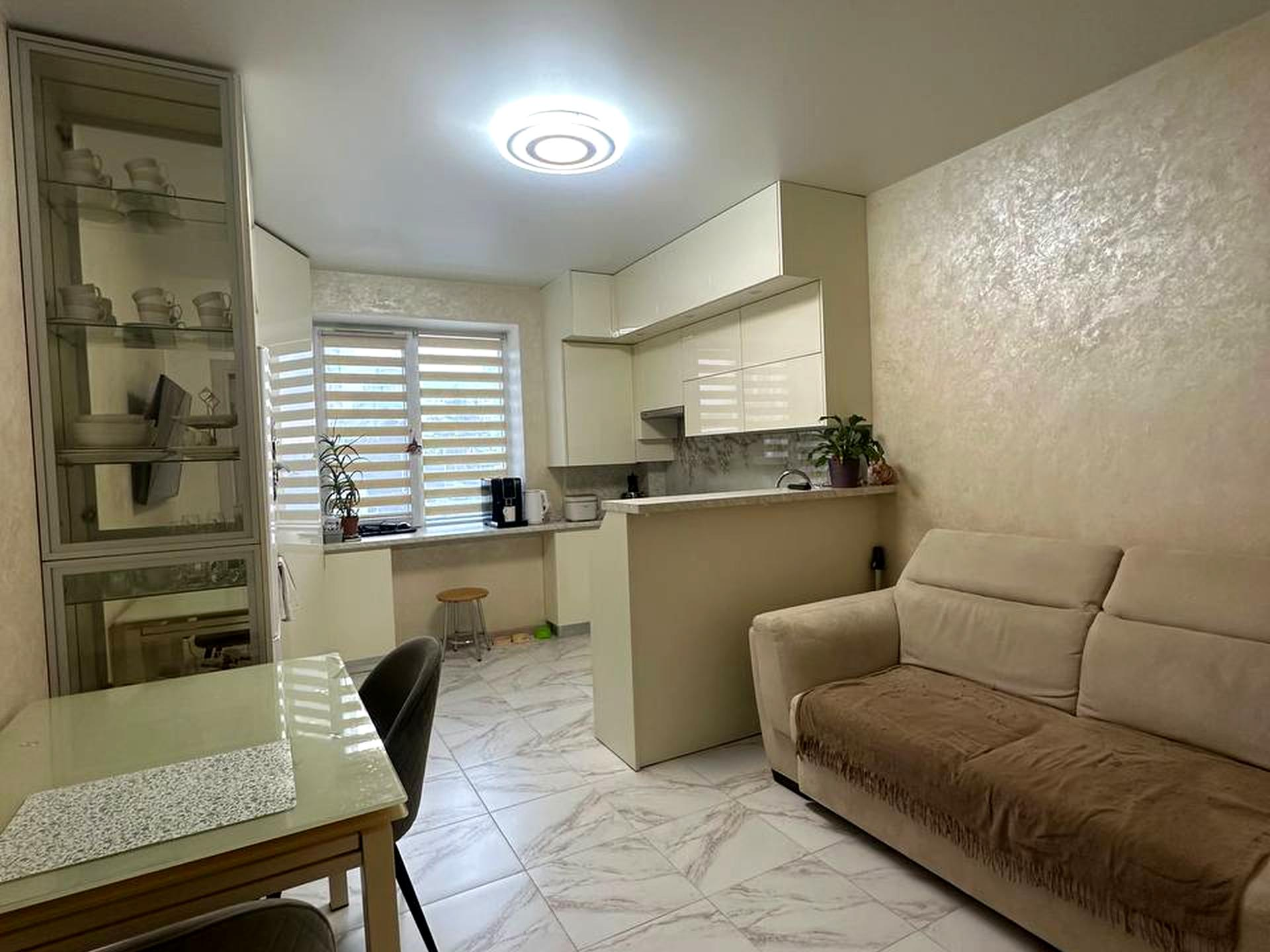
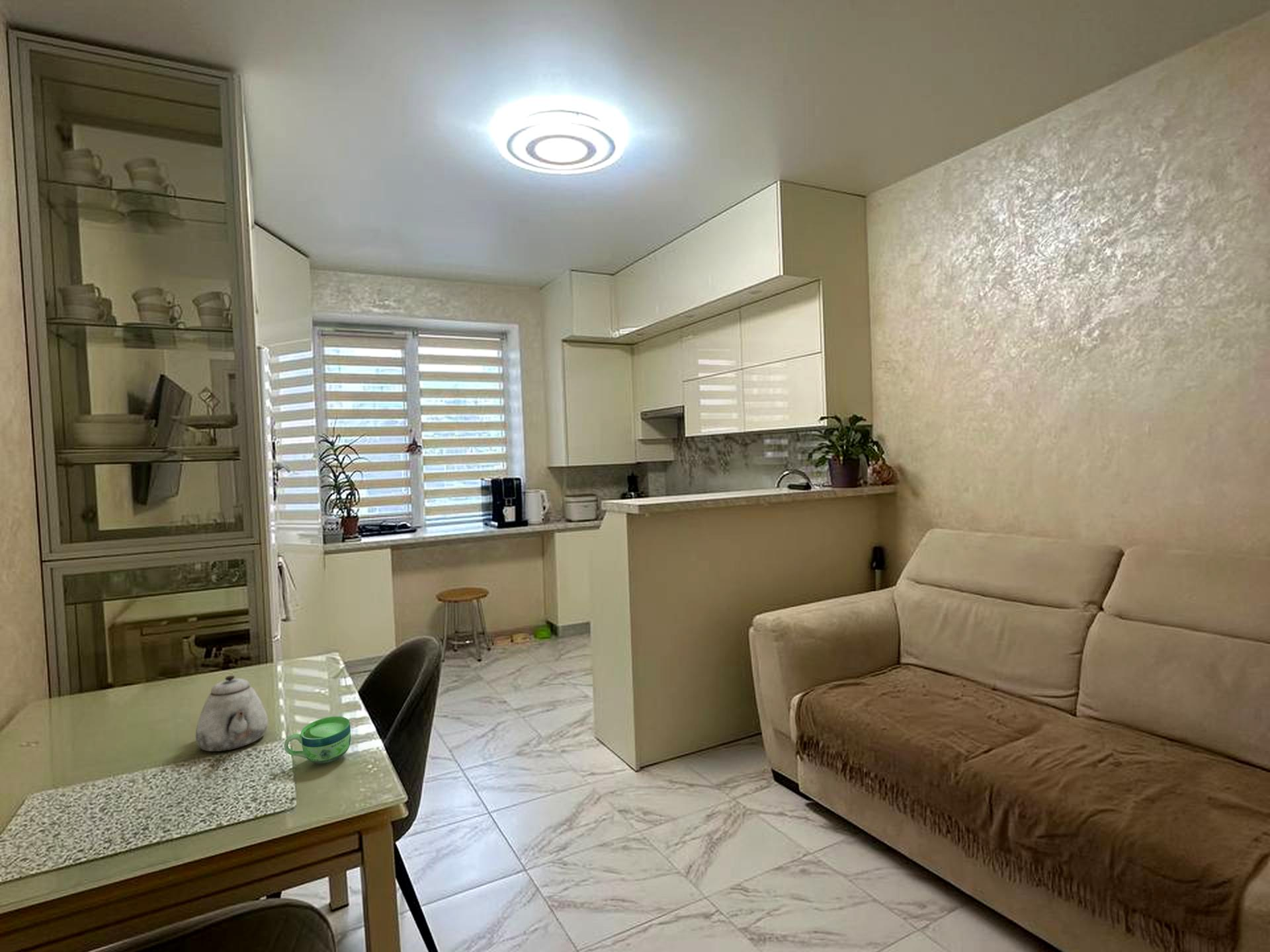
+ cup [284,716,351,764]
+ teapot [195,675,269,752]
